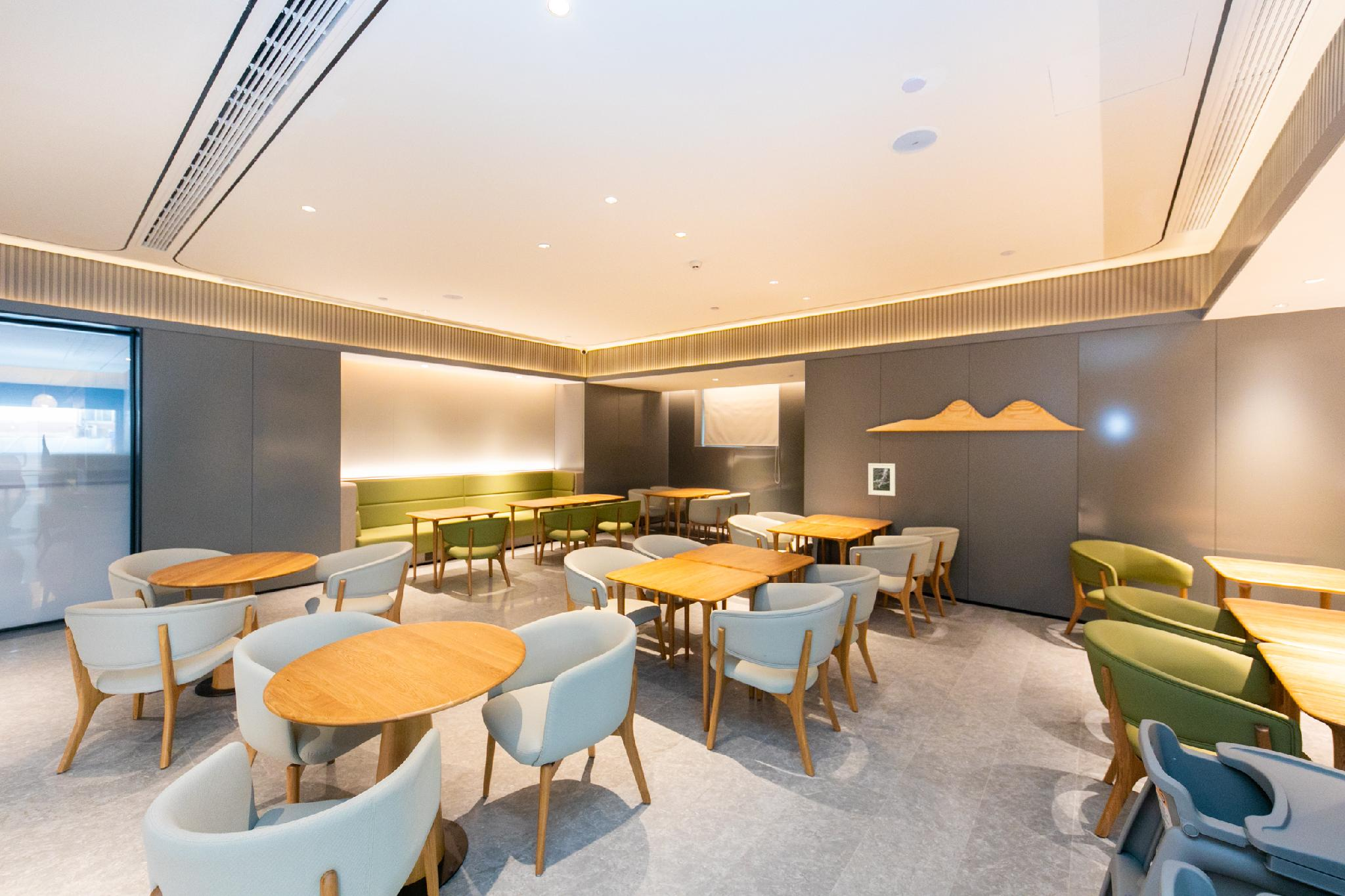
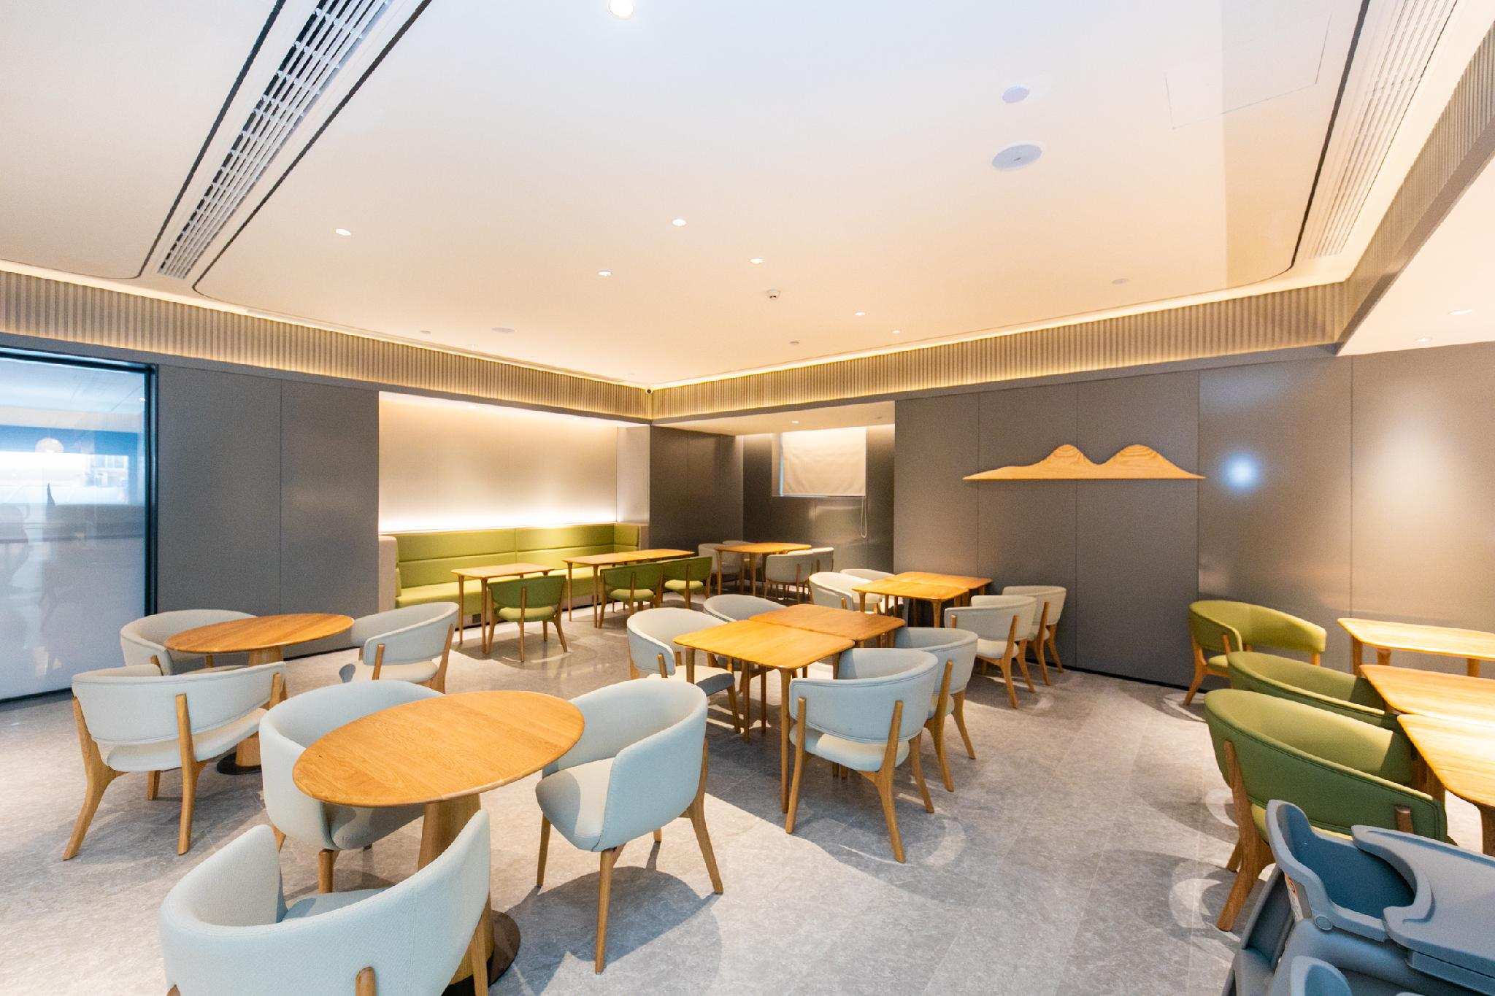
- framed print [868,463,896,497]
